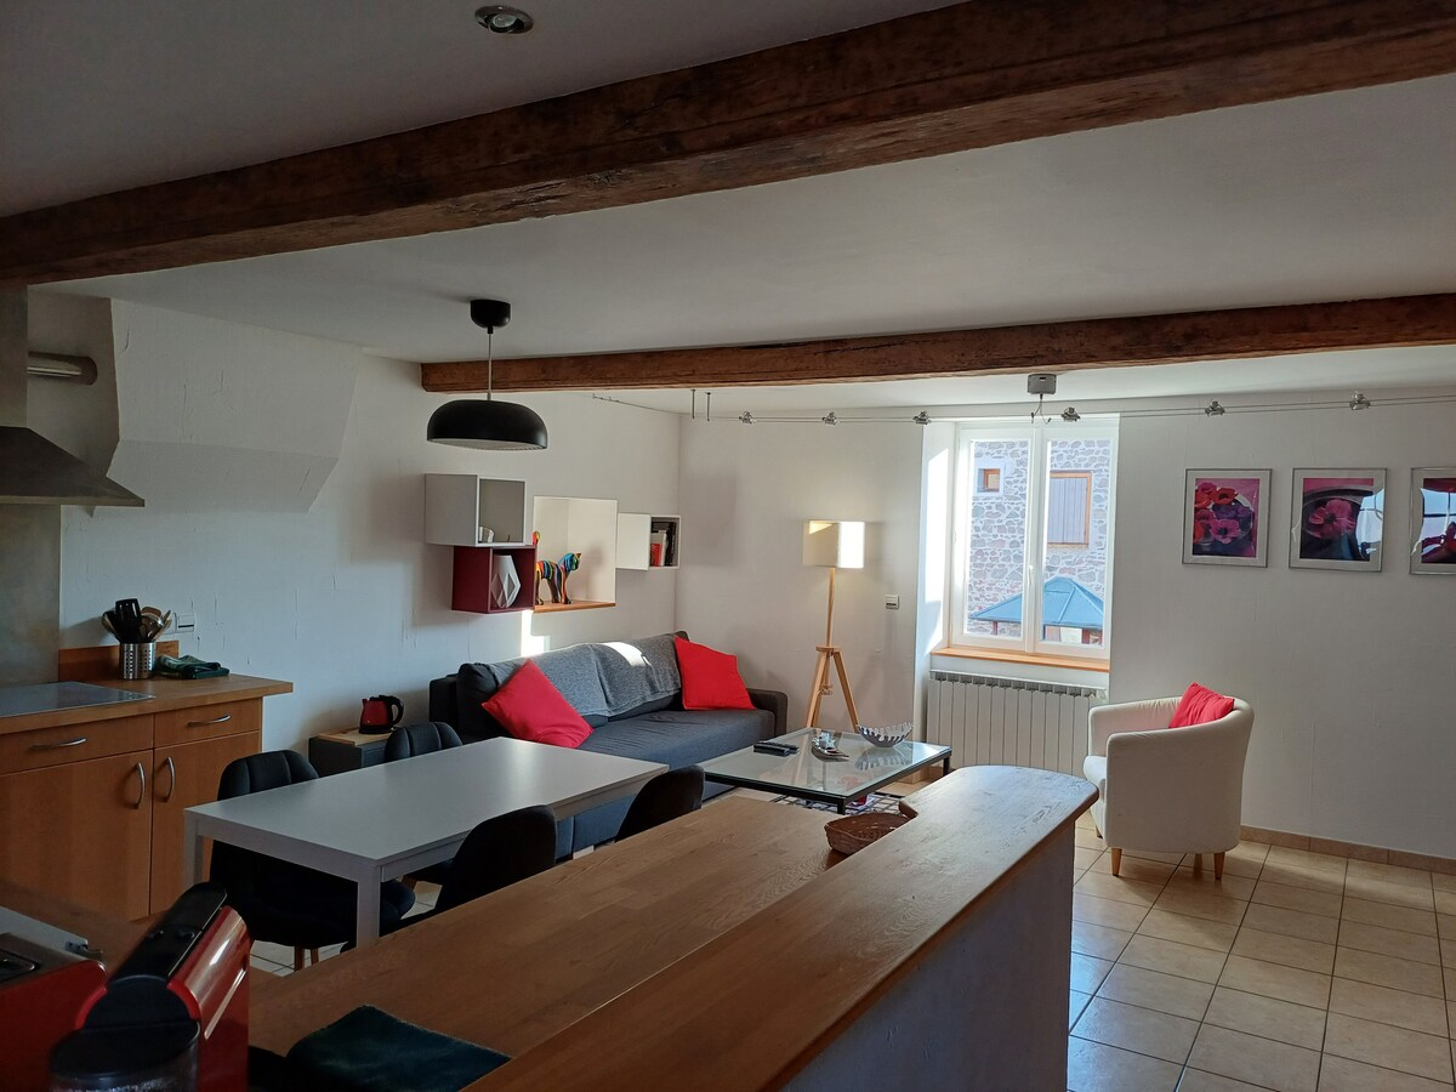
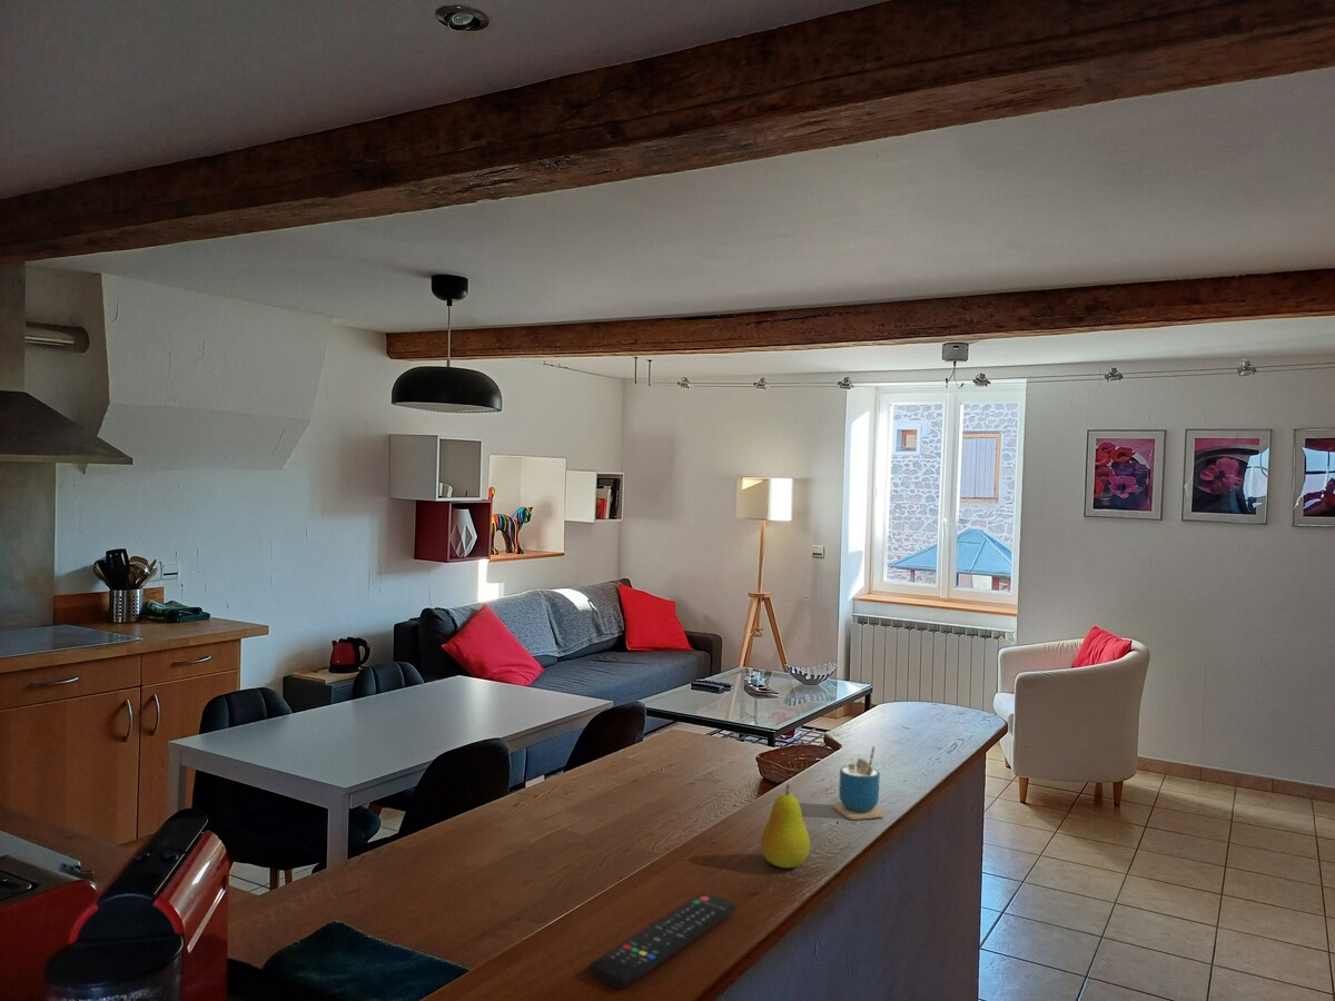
+ cup [832,745,886,821]
+ fruit [760,783,811,869]
+ remote control [587,892,738,989]
